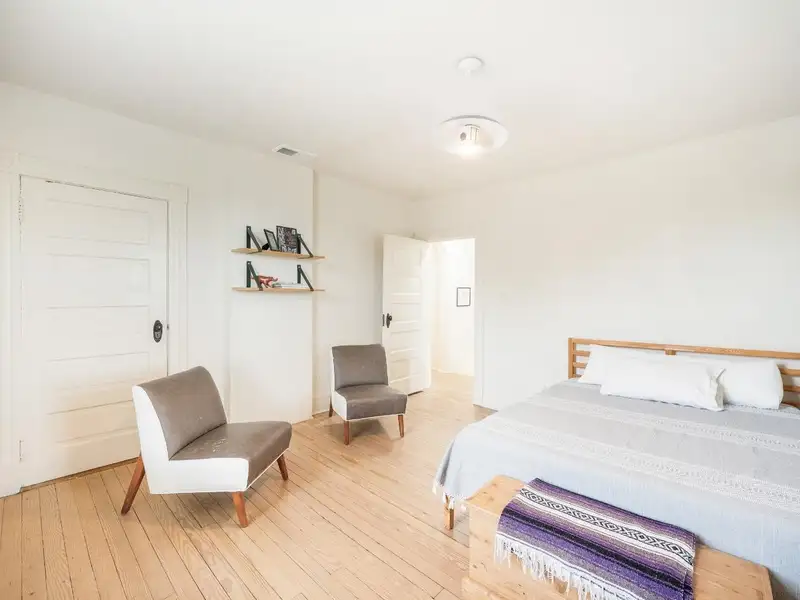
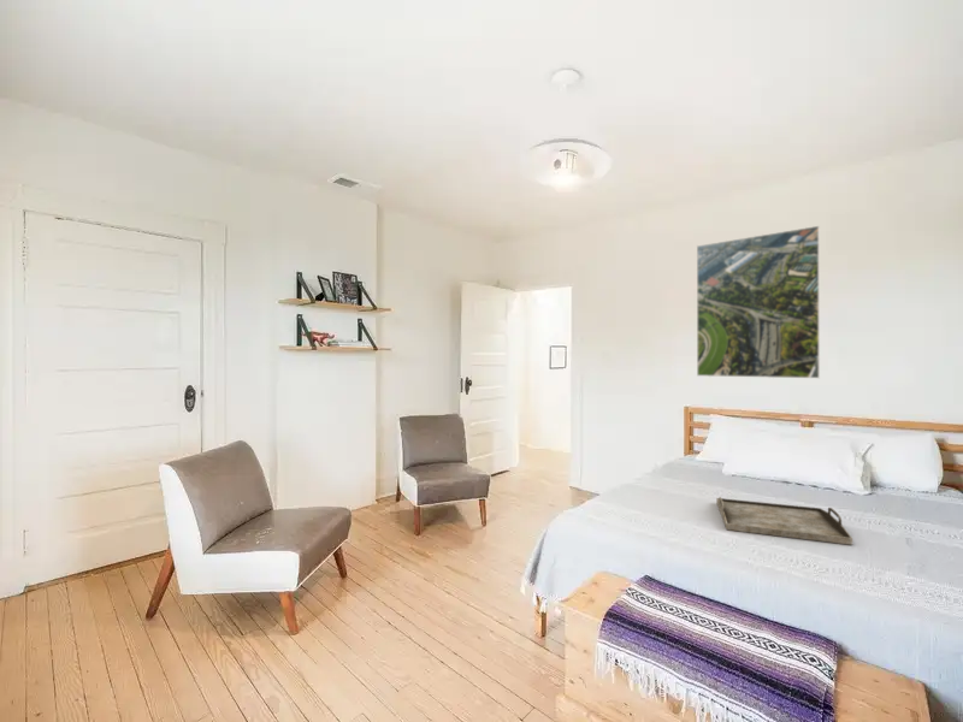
+ serving tray [715,496,853,546]
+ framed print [696,225,821,379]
